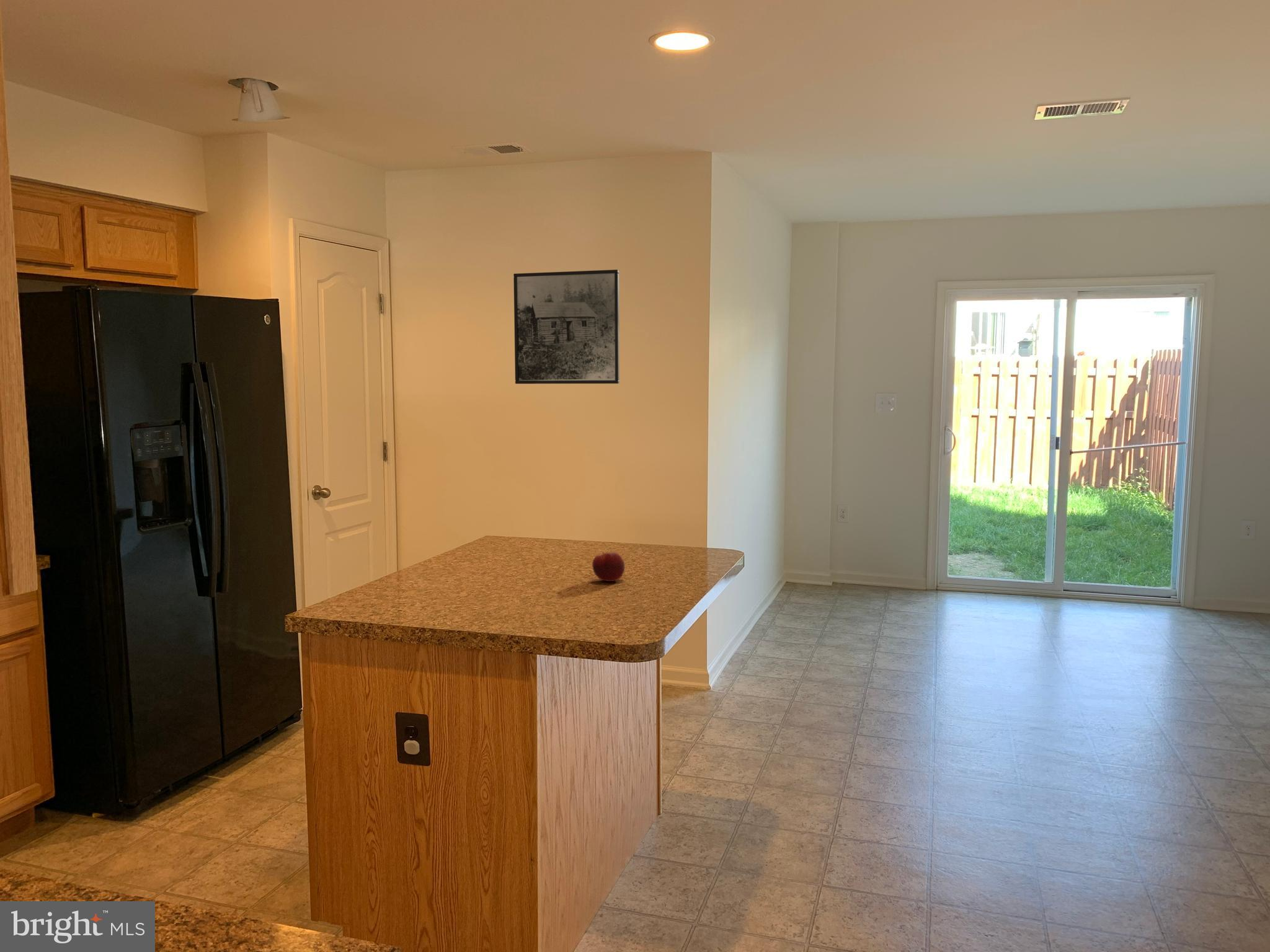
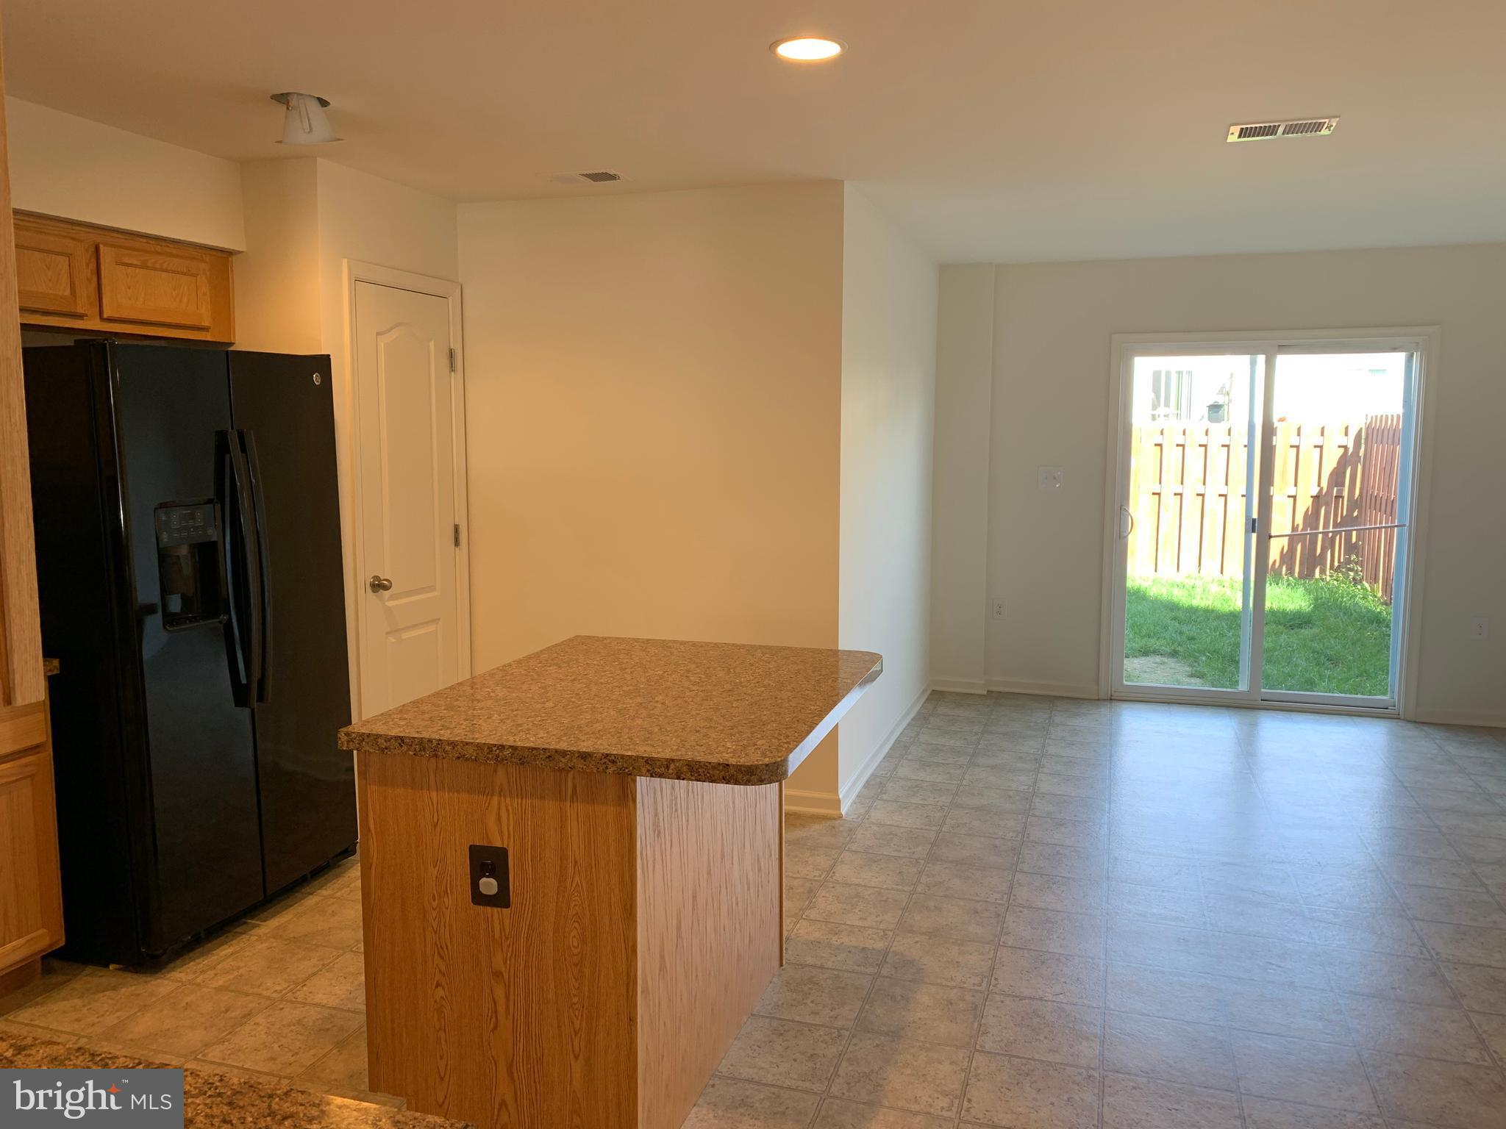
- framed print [513,269,620,384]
- fruit [592,552,625,582]
